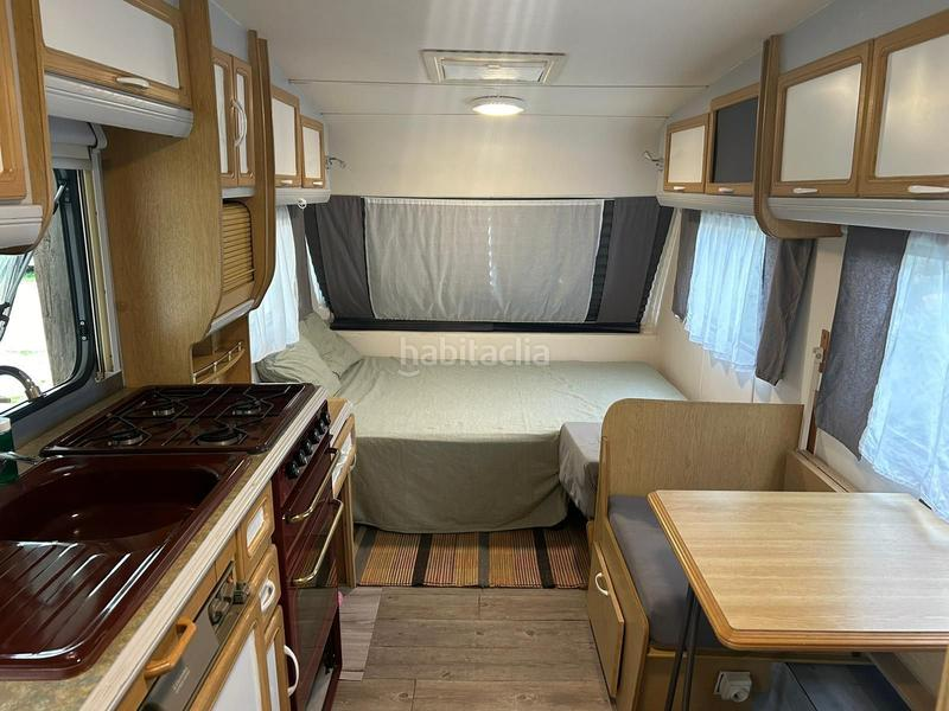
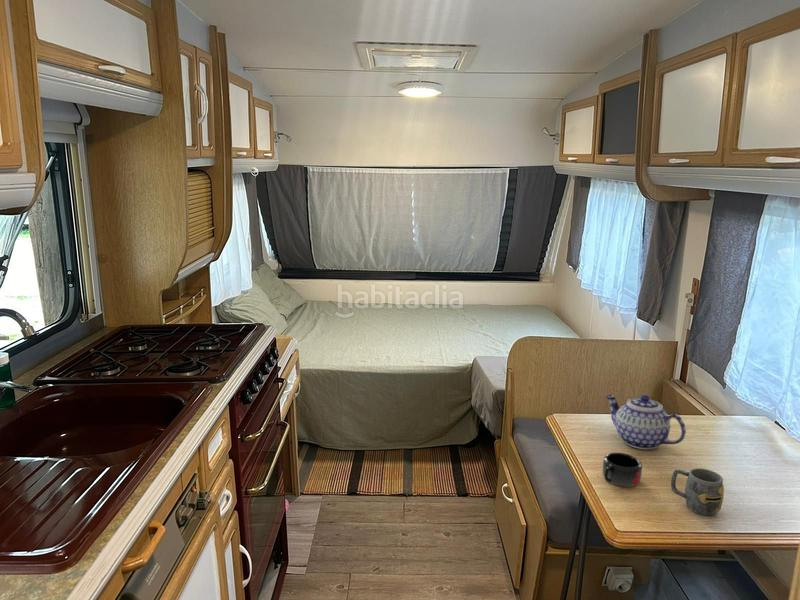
+ teapot [605,394,687,450]
+ mug [602,452,643,488]
+ mug [670,467,725,516]
